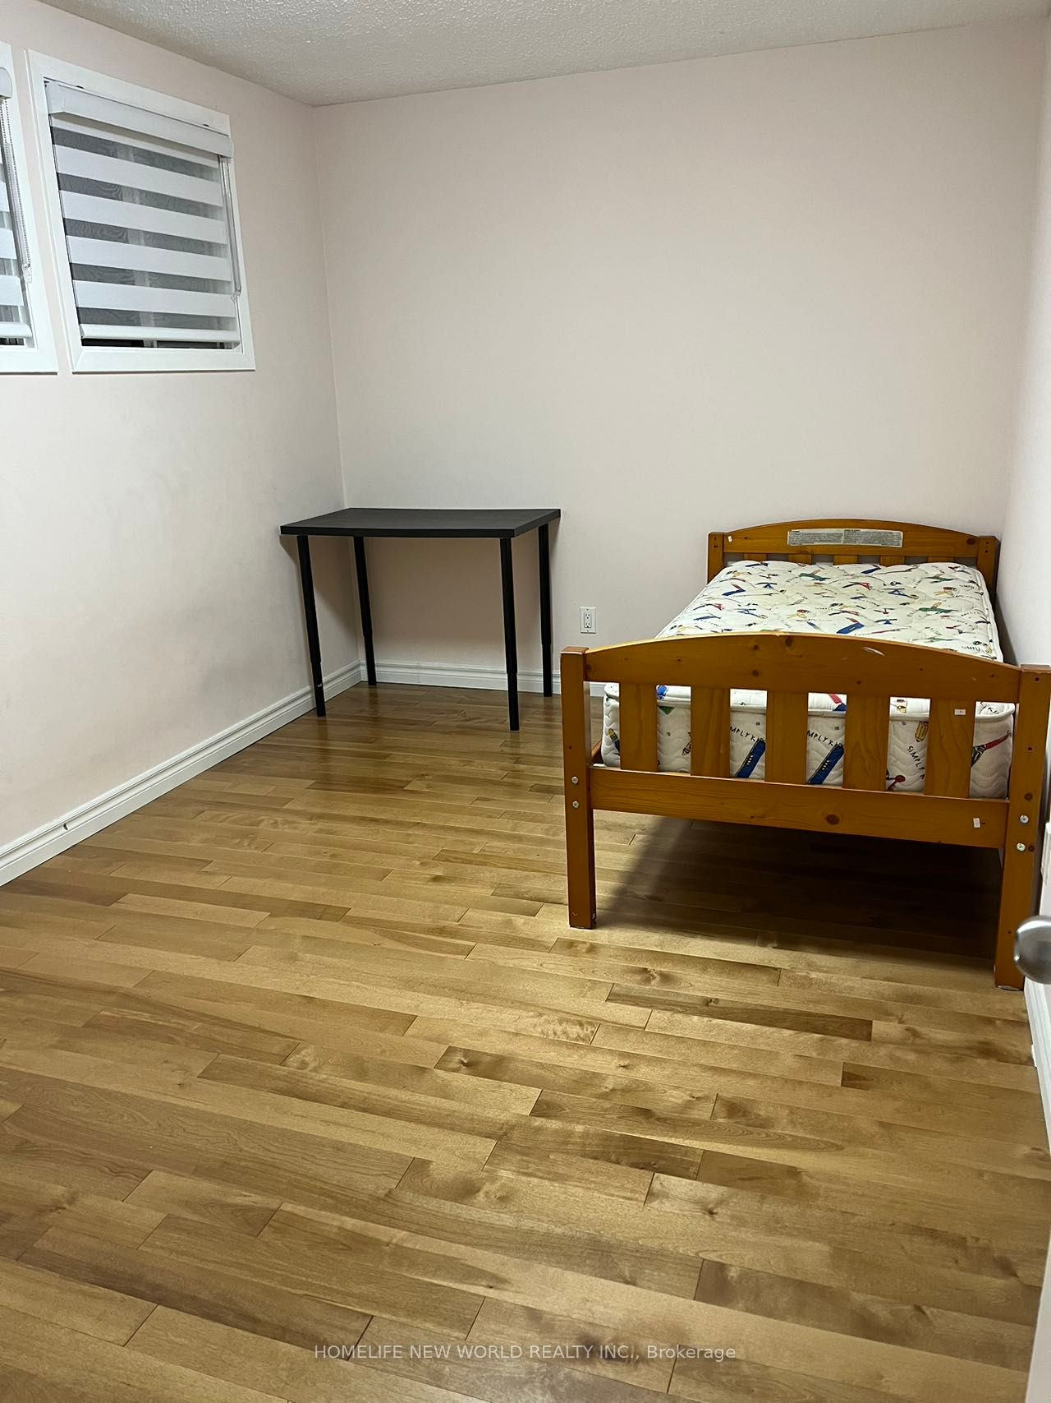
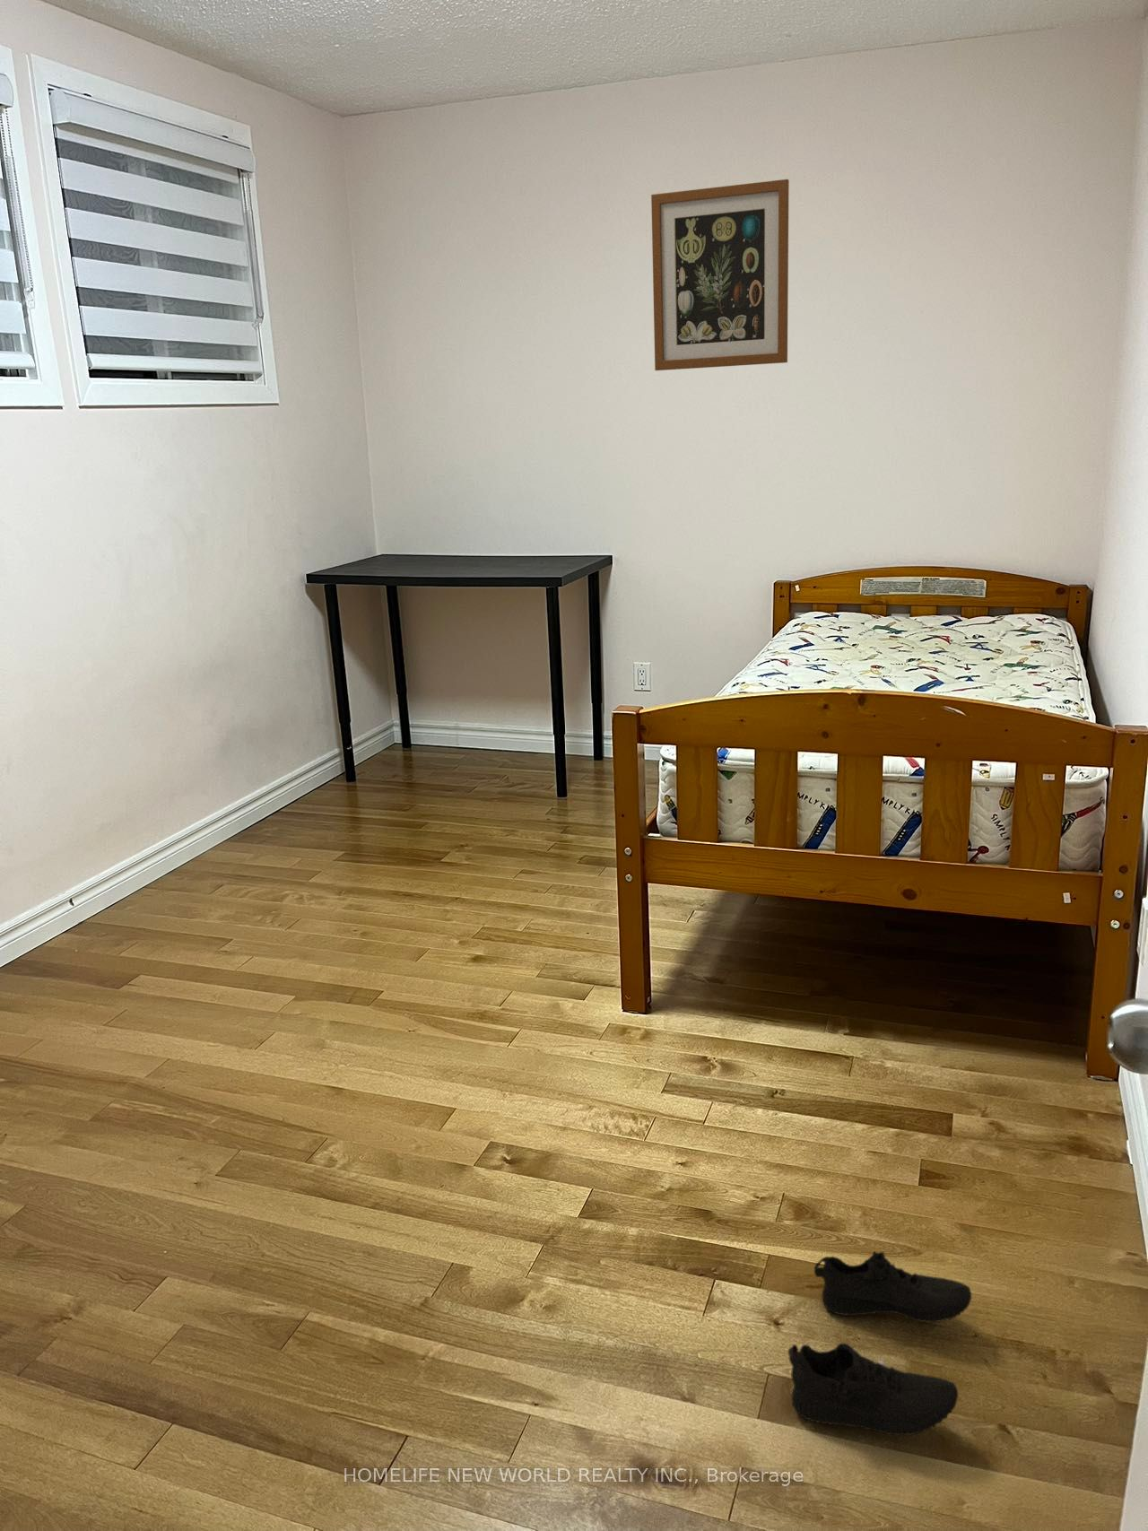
+ shoe [787,1250,972,1437]
+ wall art [650,178,790,371]
